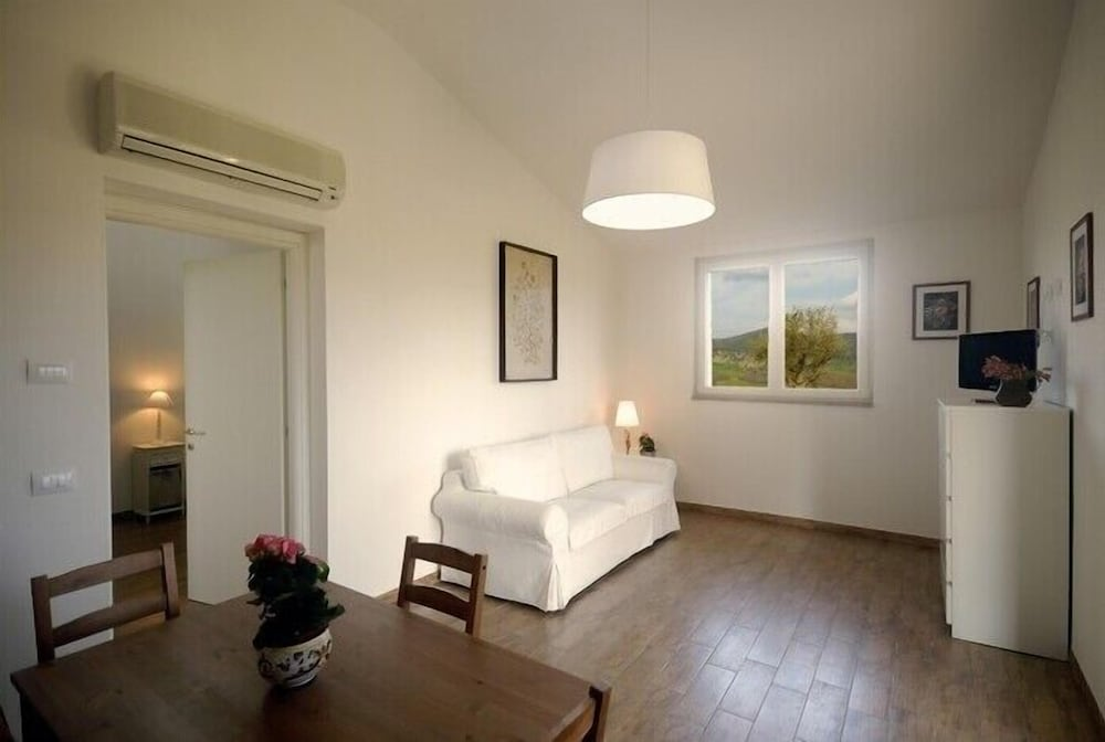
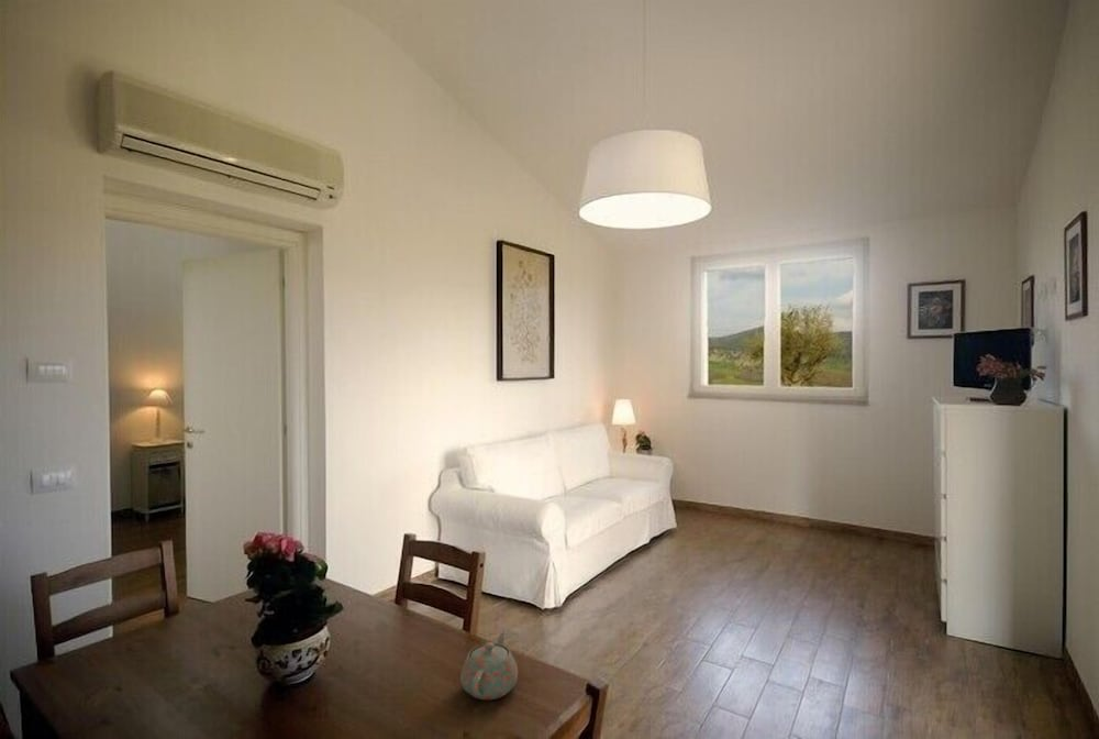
+ teapot [459,630,519,701]
